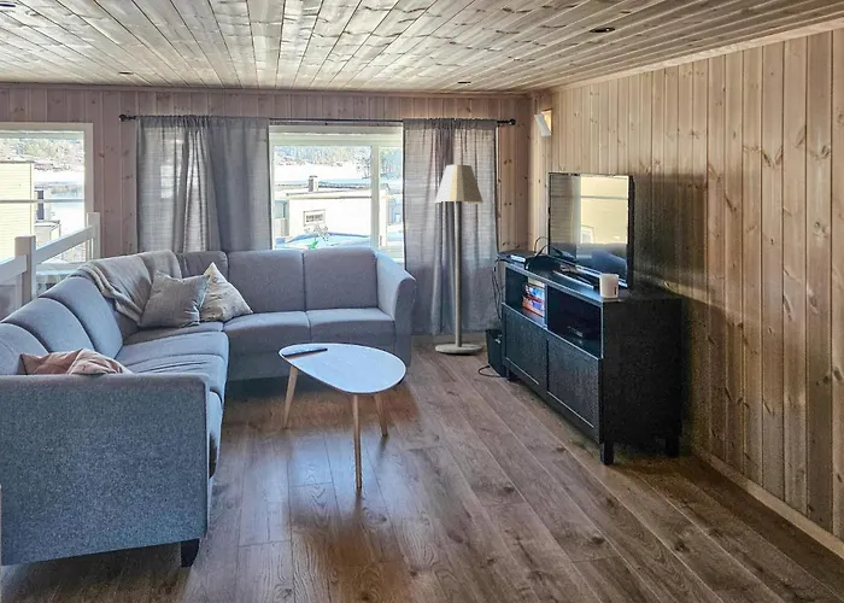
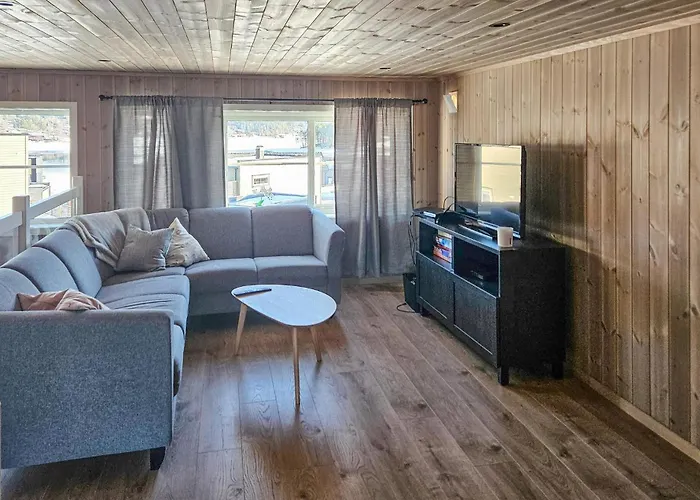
- floor lamp [433,164,485,353]
